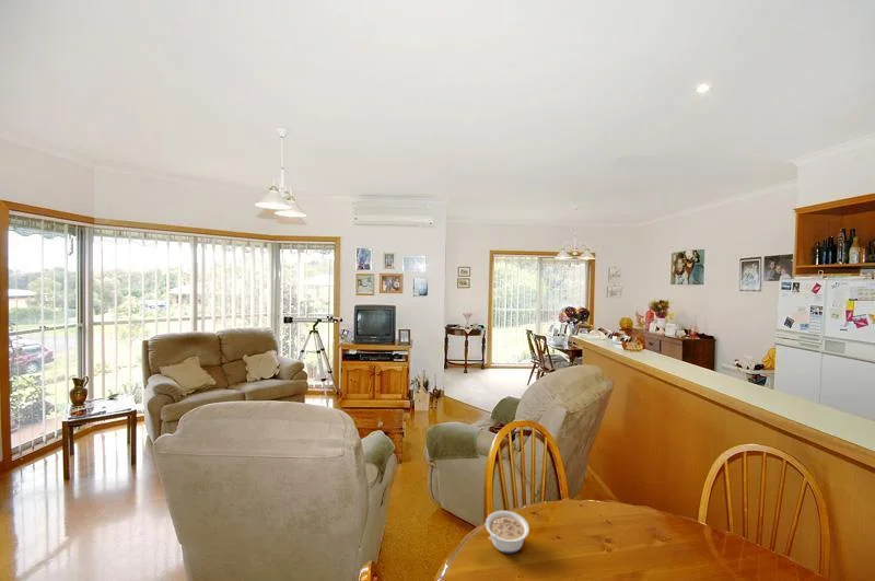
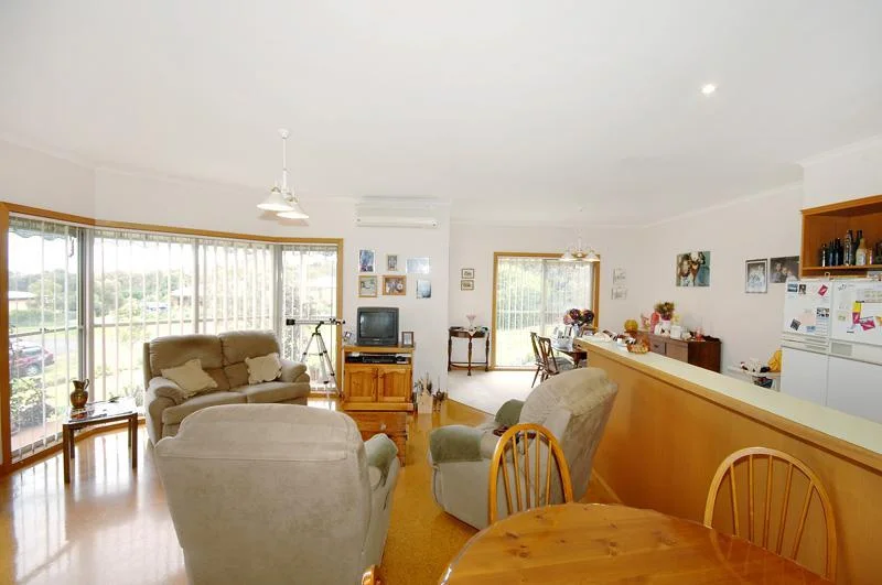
- legume [485,510,530,554]
